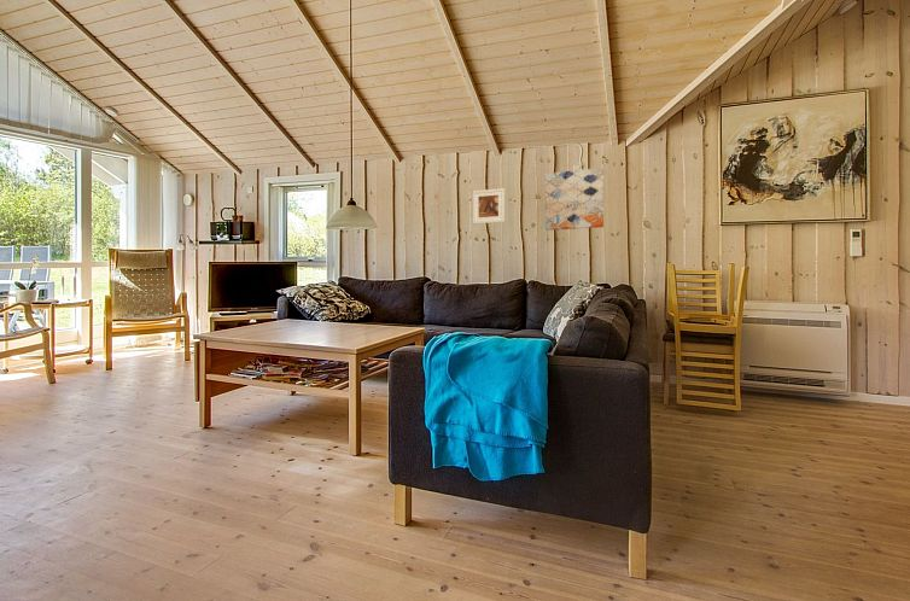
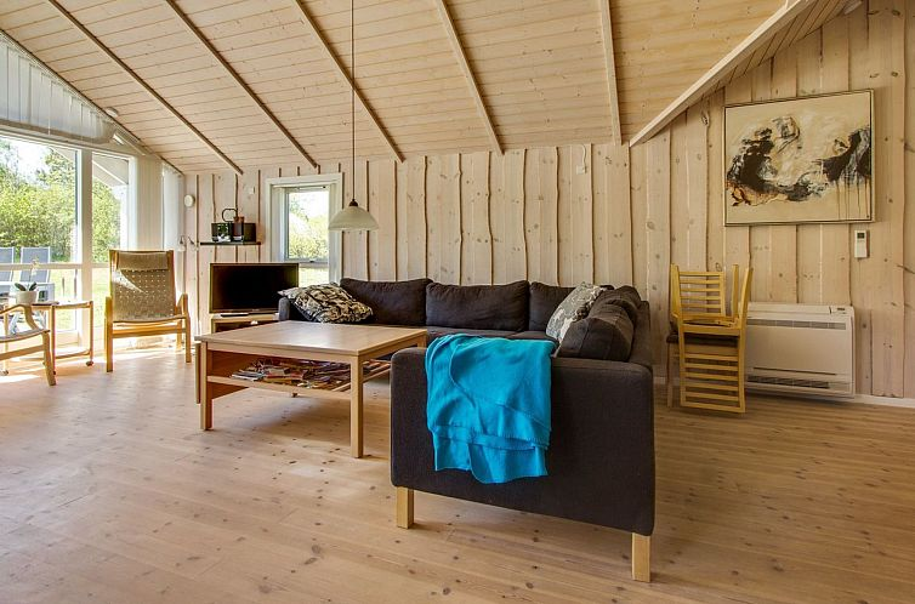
- wall art [544,167,605,232]
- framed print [472,187,506,226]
